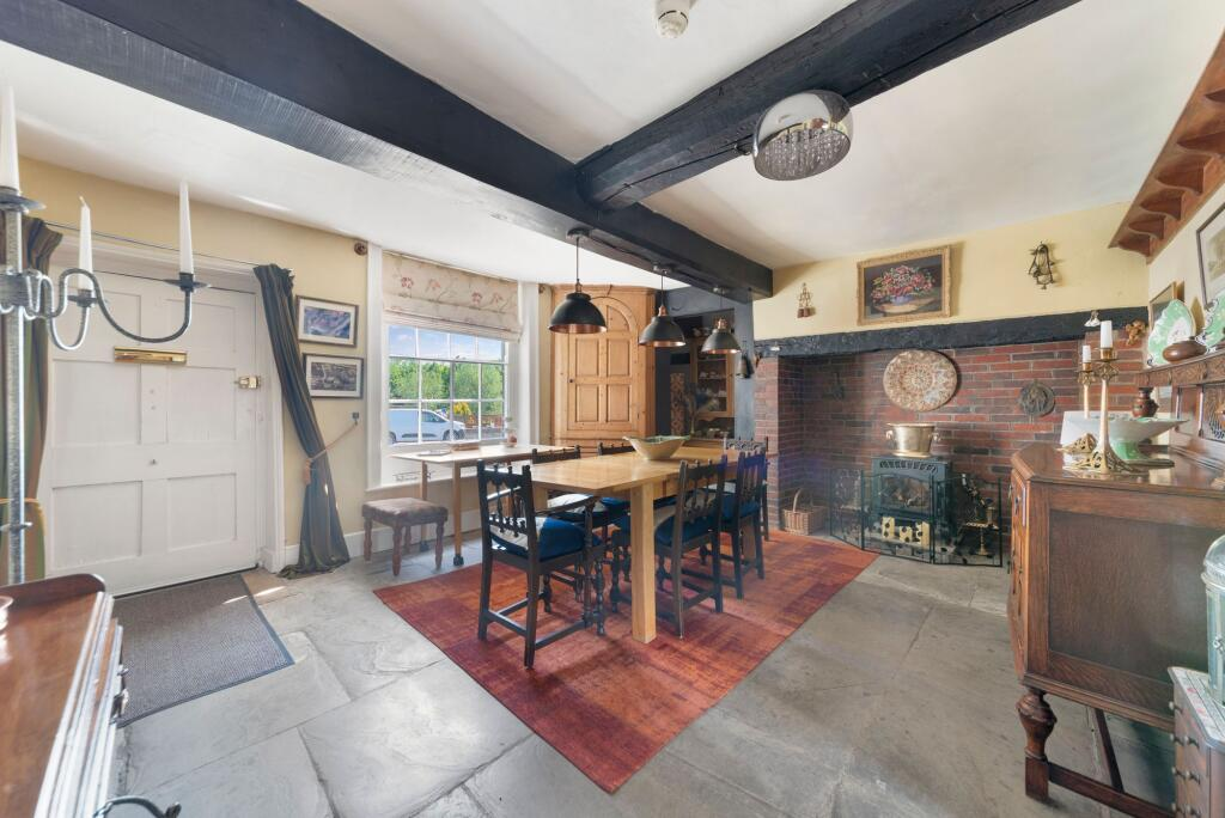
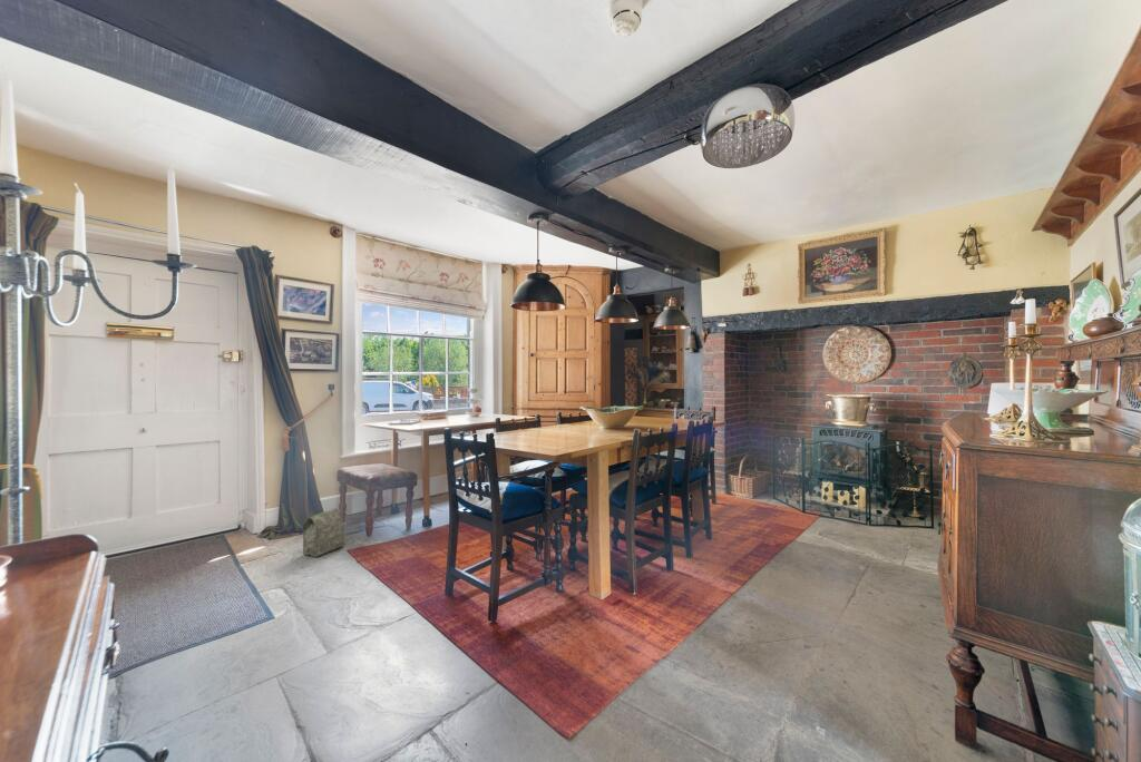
+ bag [301,507,345,558]
